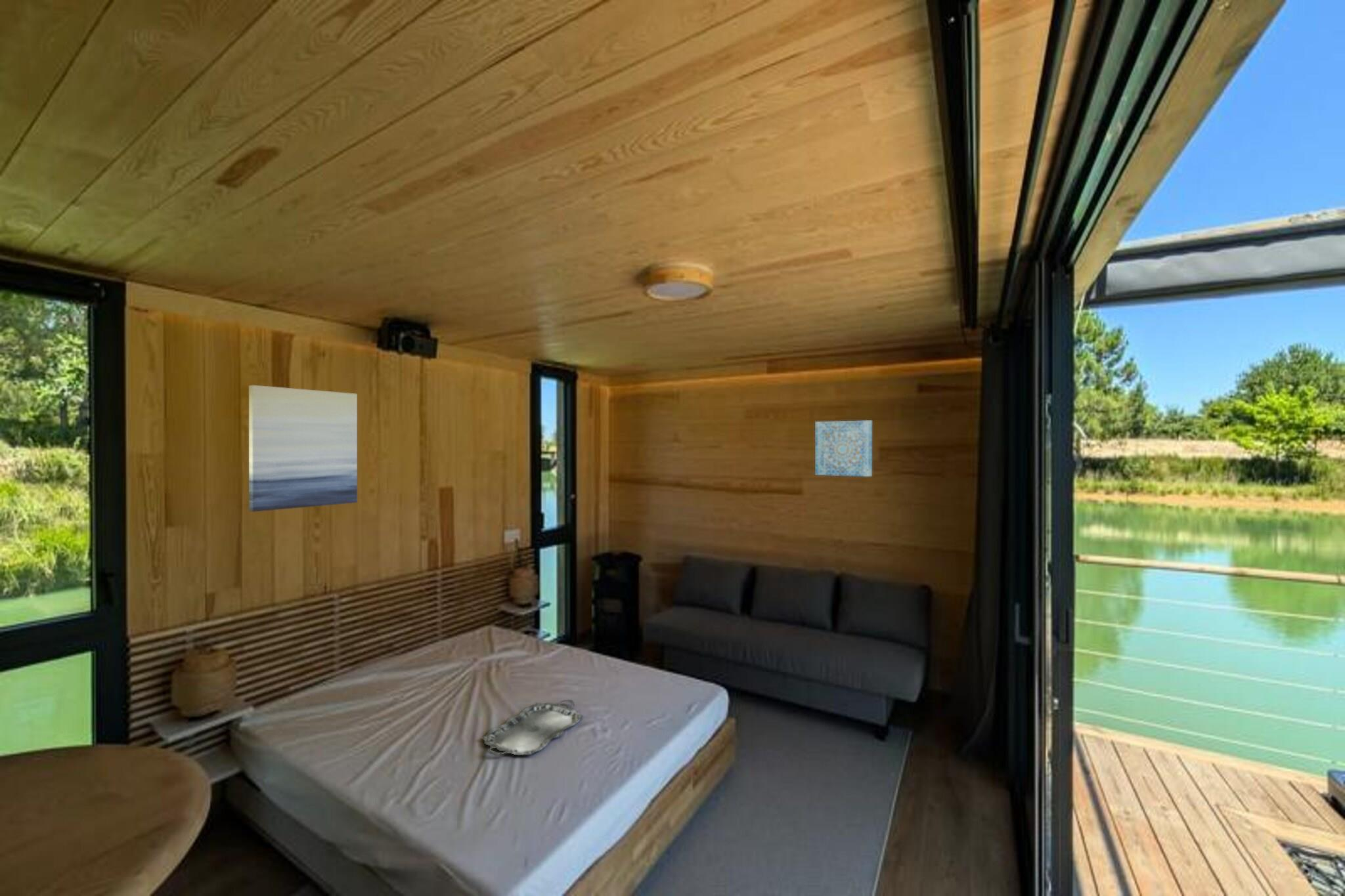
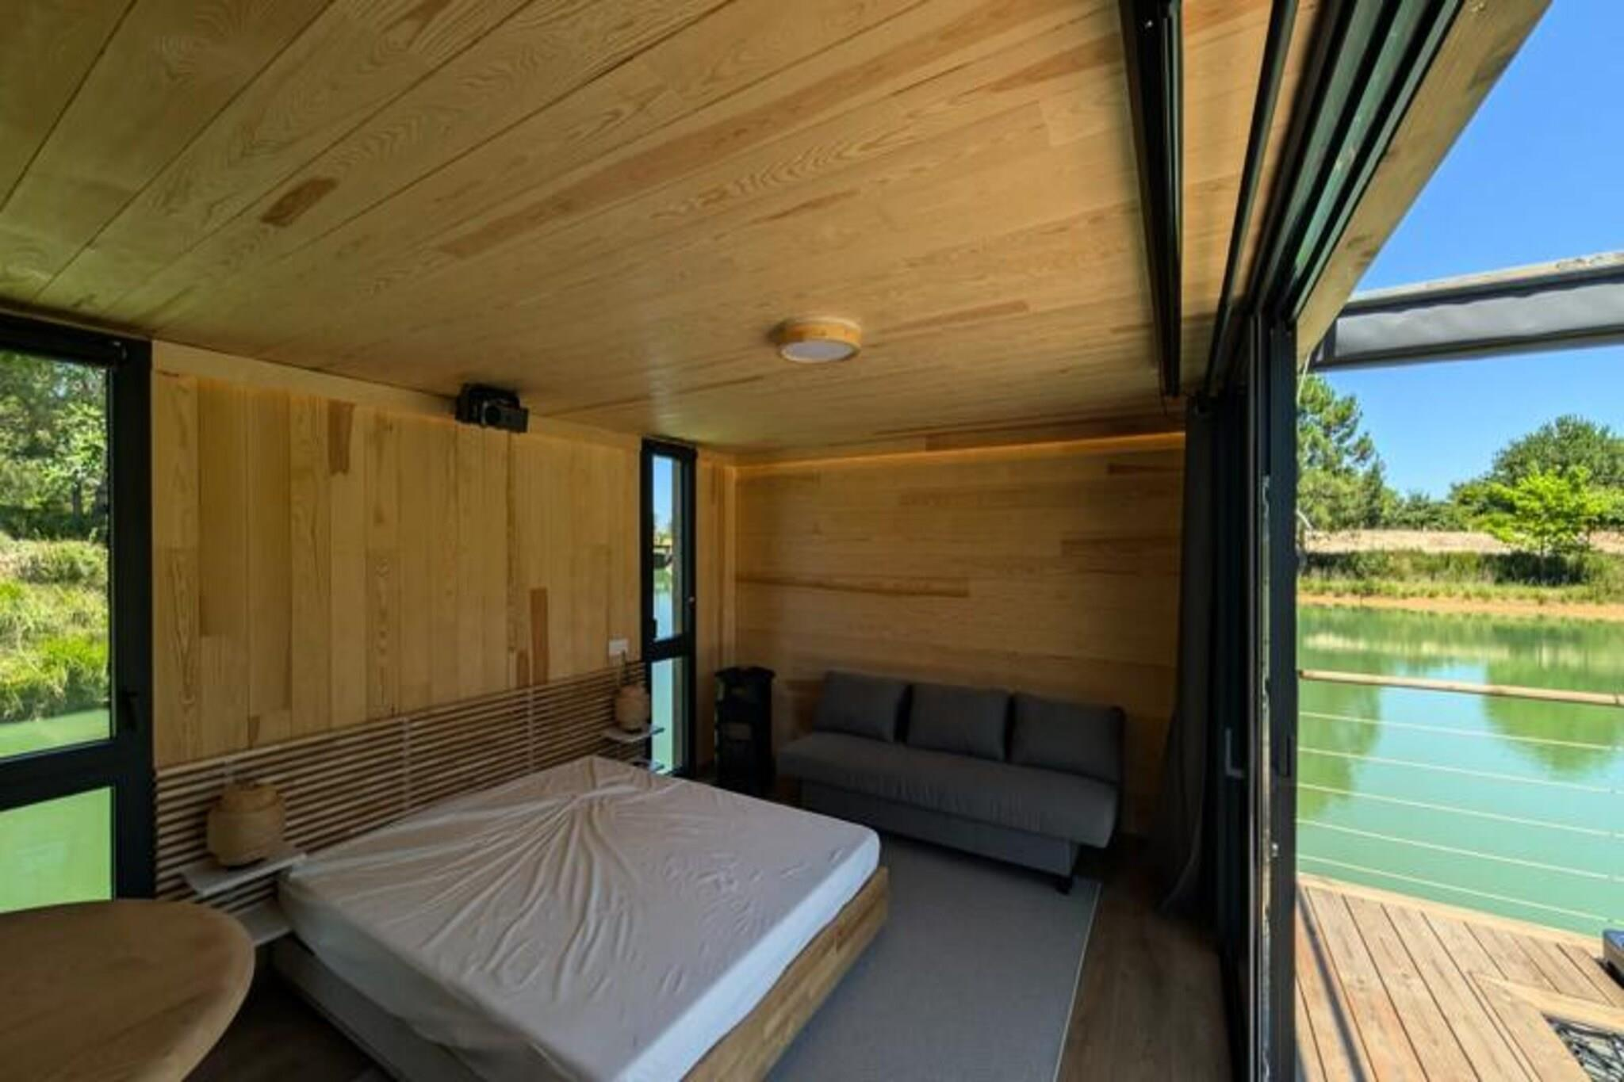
- wall art [248,385,358,513]
- serving tray [481,699,584,756]
- wall art [814,419,873,477]
